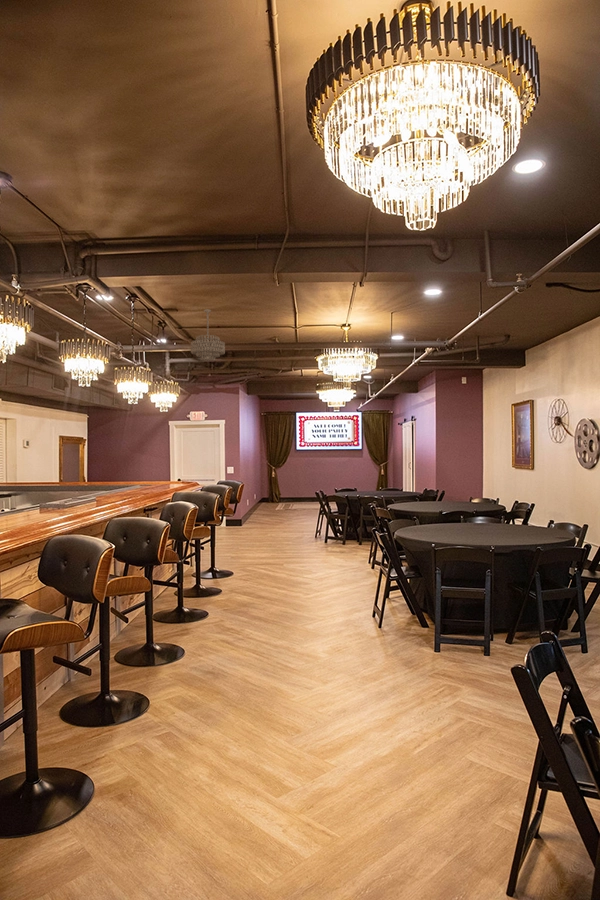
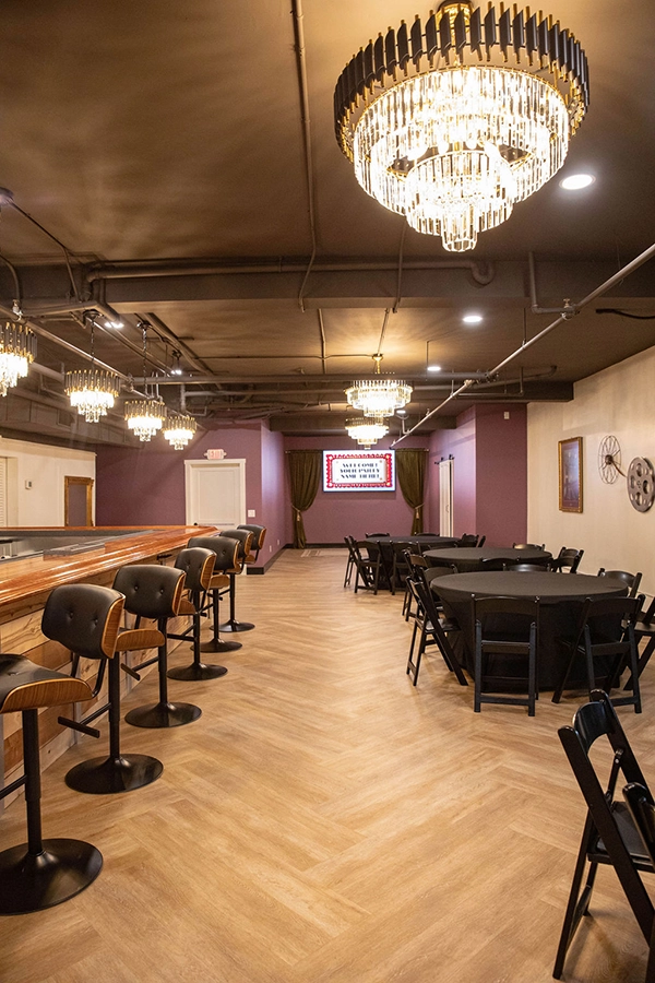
- chandelier [190,308,226,362]
